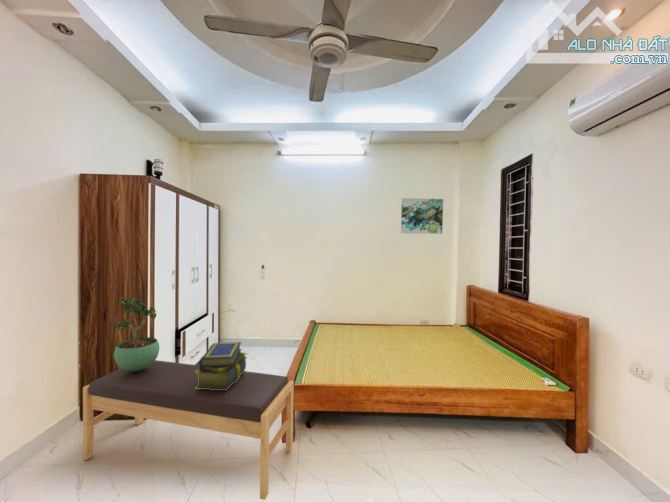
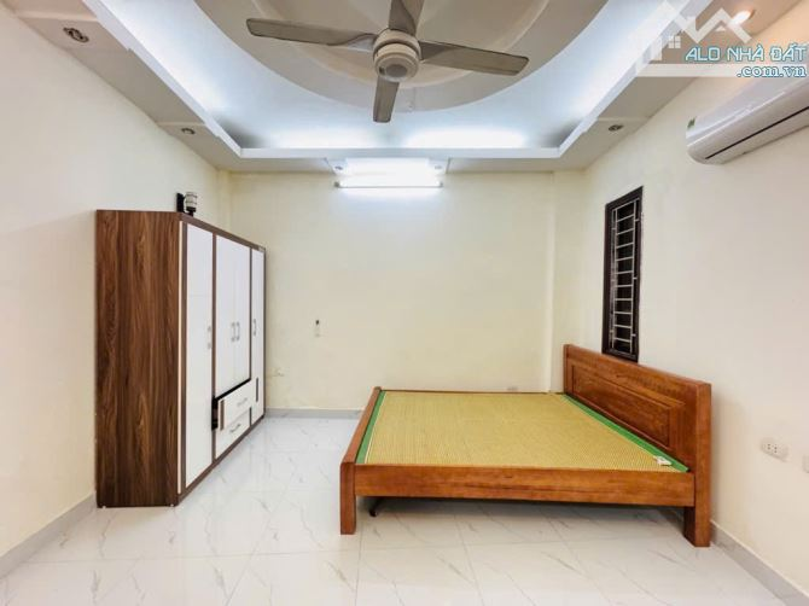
- bench [82,359,295,501]
- wall art [400,197,444,235]
- potted plant [113,295,160,372]
- stack of books [195,341,248,390]
